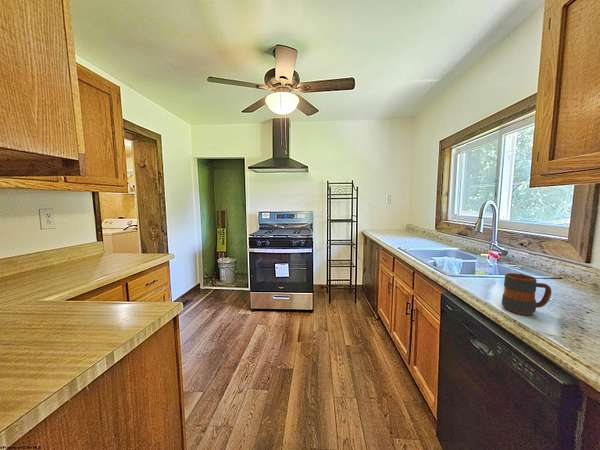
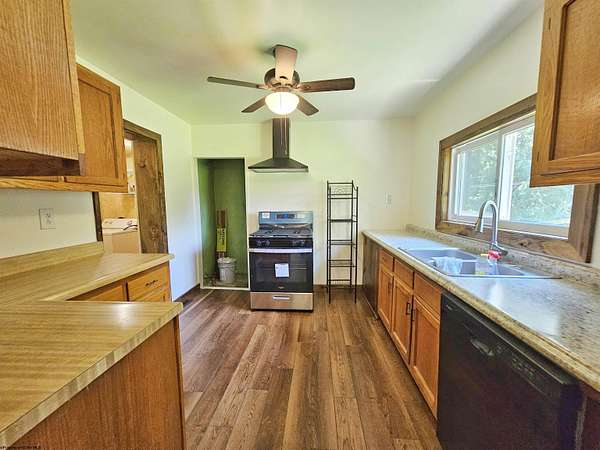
- mug [501,272,552,316]
